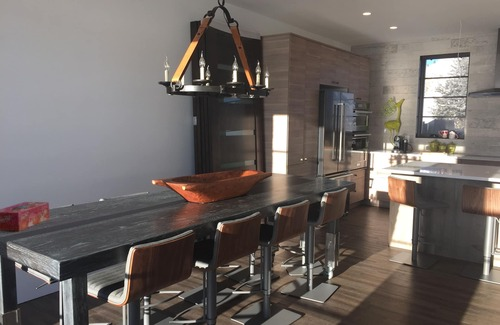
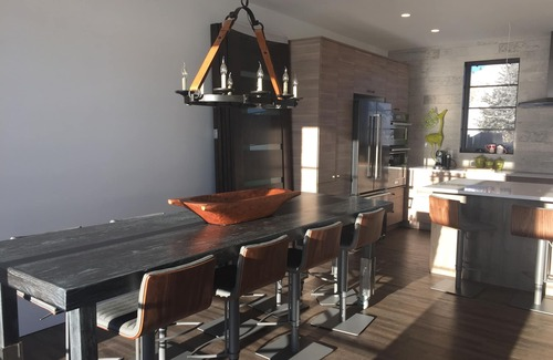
- tissue box [0,201,50,232]
